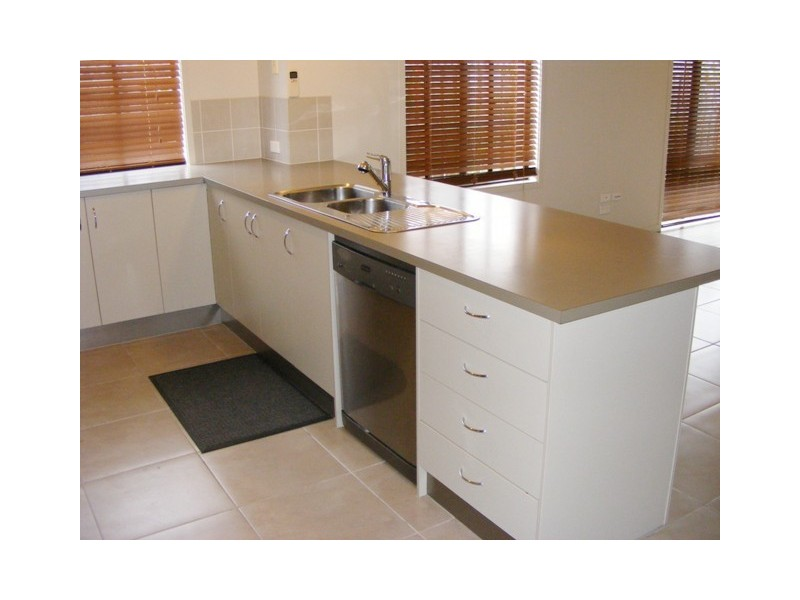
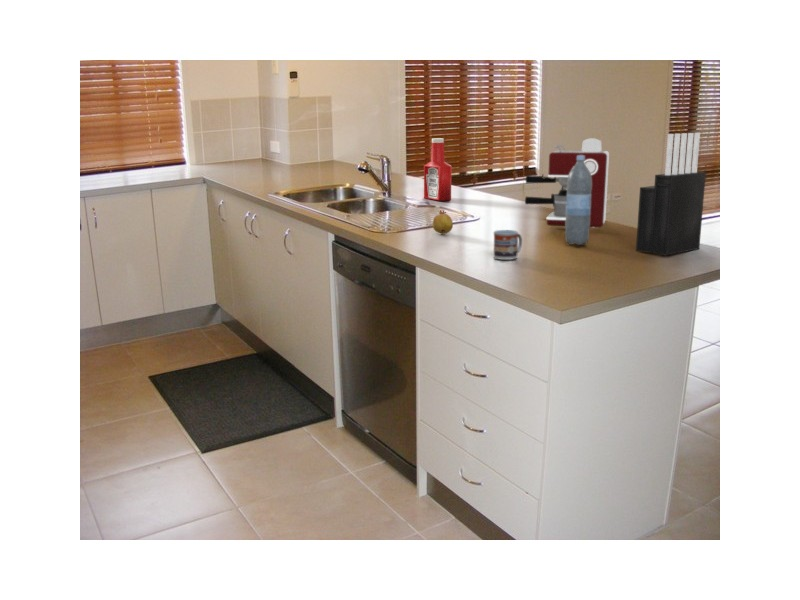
+ coffee maker [524,137,610,229]
+ fruit [431,209,454,236]
+ knife block [635,132,707,256]
+ cup [492,229,523,261]
+ water bottle [564,155,592,246]
+ soap bottle [423,137,452,202]
